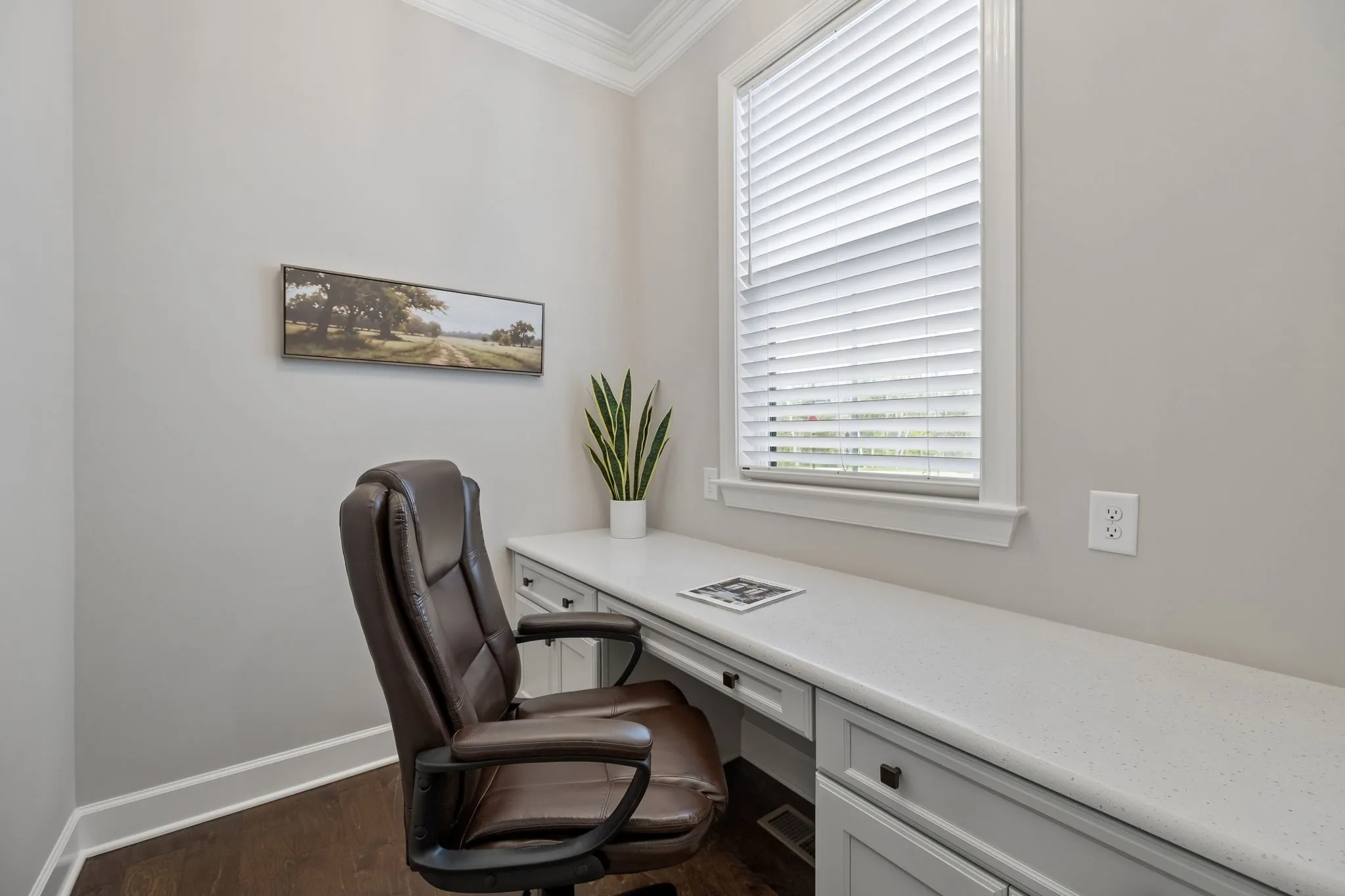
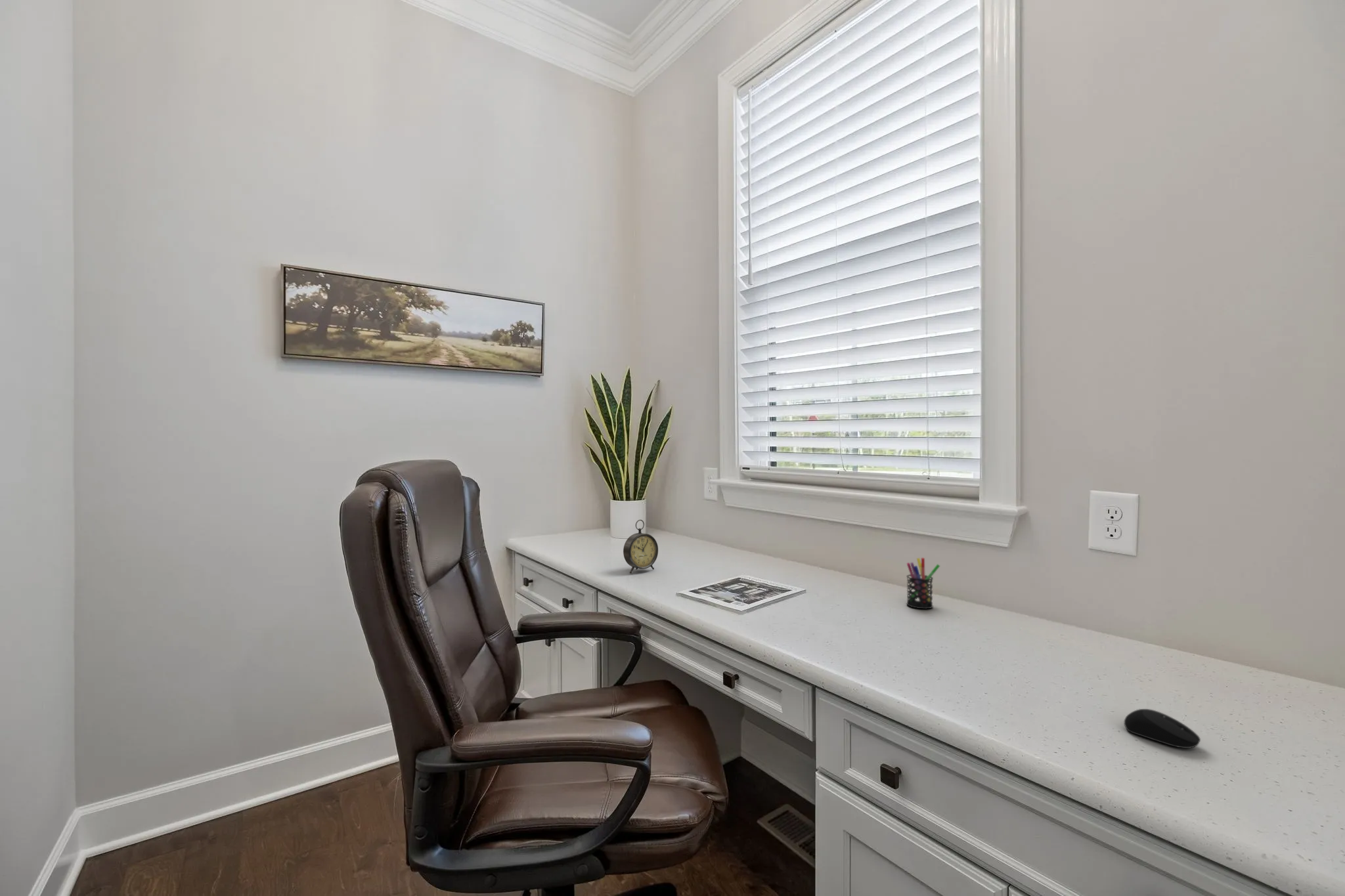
+ alarm clock [623,519,659,574]
+ computer mouse [1124,708,1201,749]
+ pen holder [906,557,940,610]
